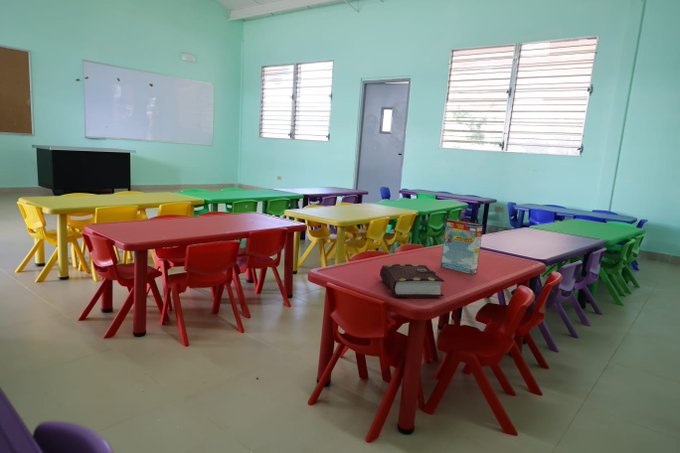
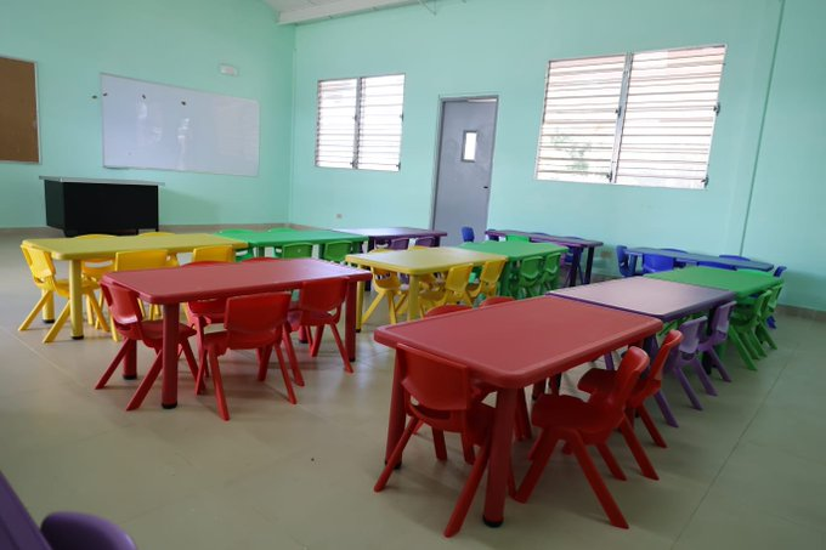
- cereal box [440,218,484,275]
- book [379,262,445,299]
